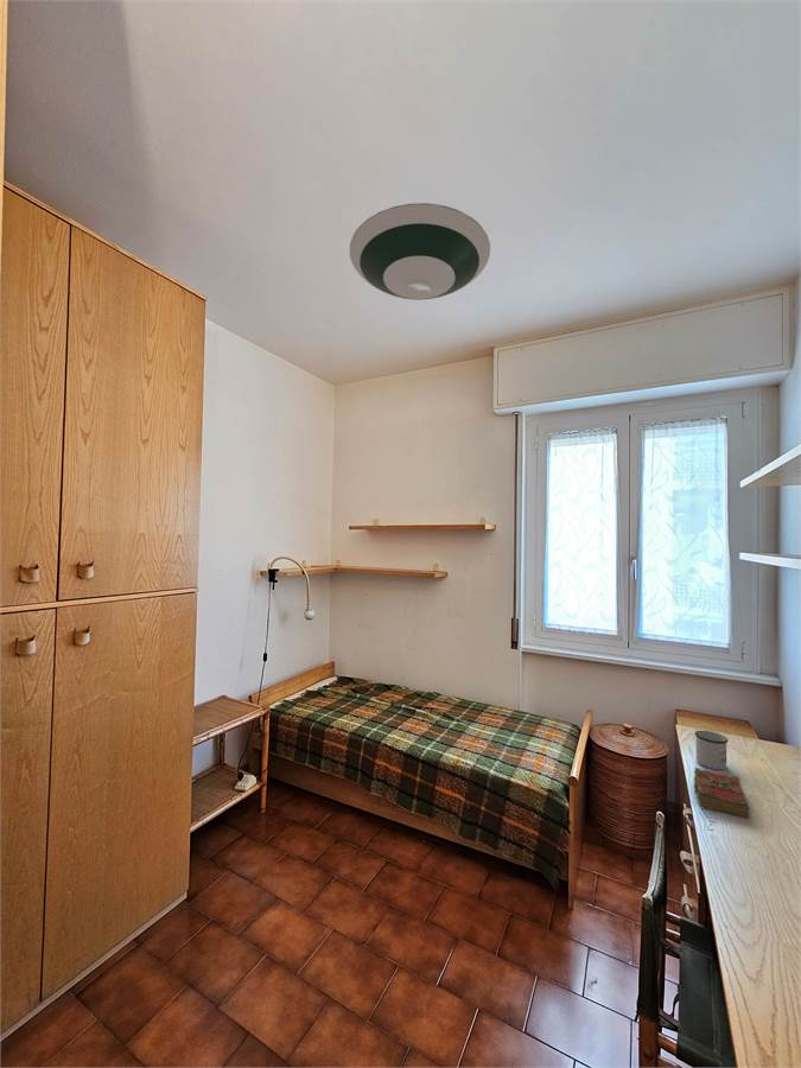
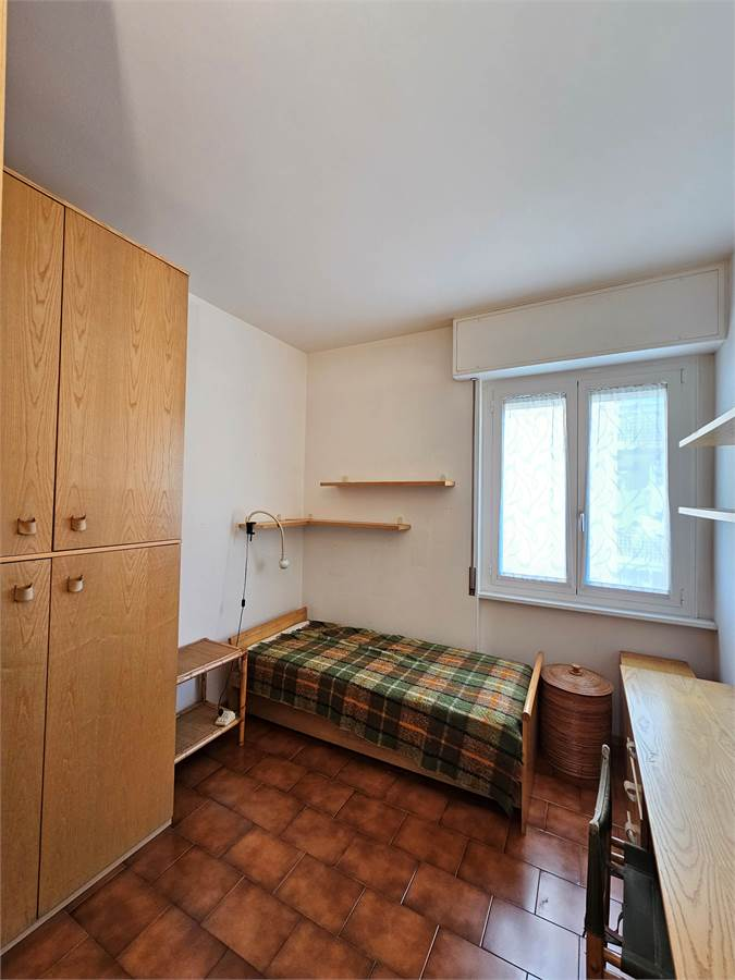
- mug [694,730,729,771]
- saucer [349,202,491,301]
- book [692,767,750,820]
